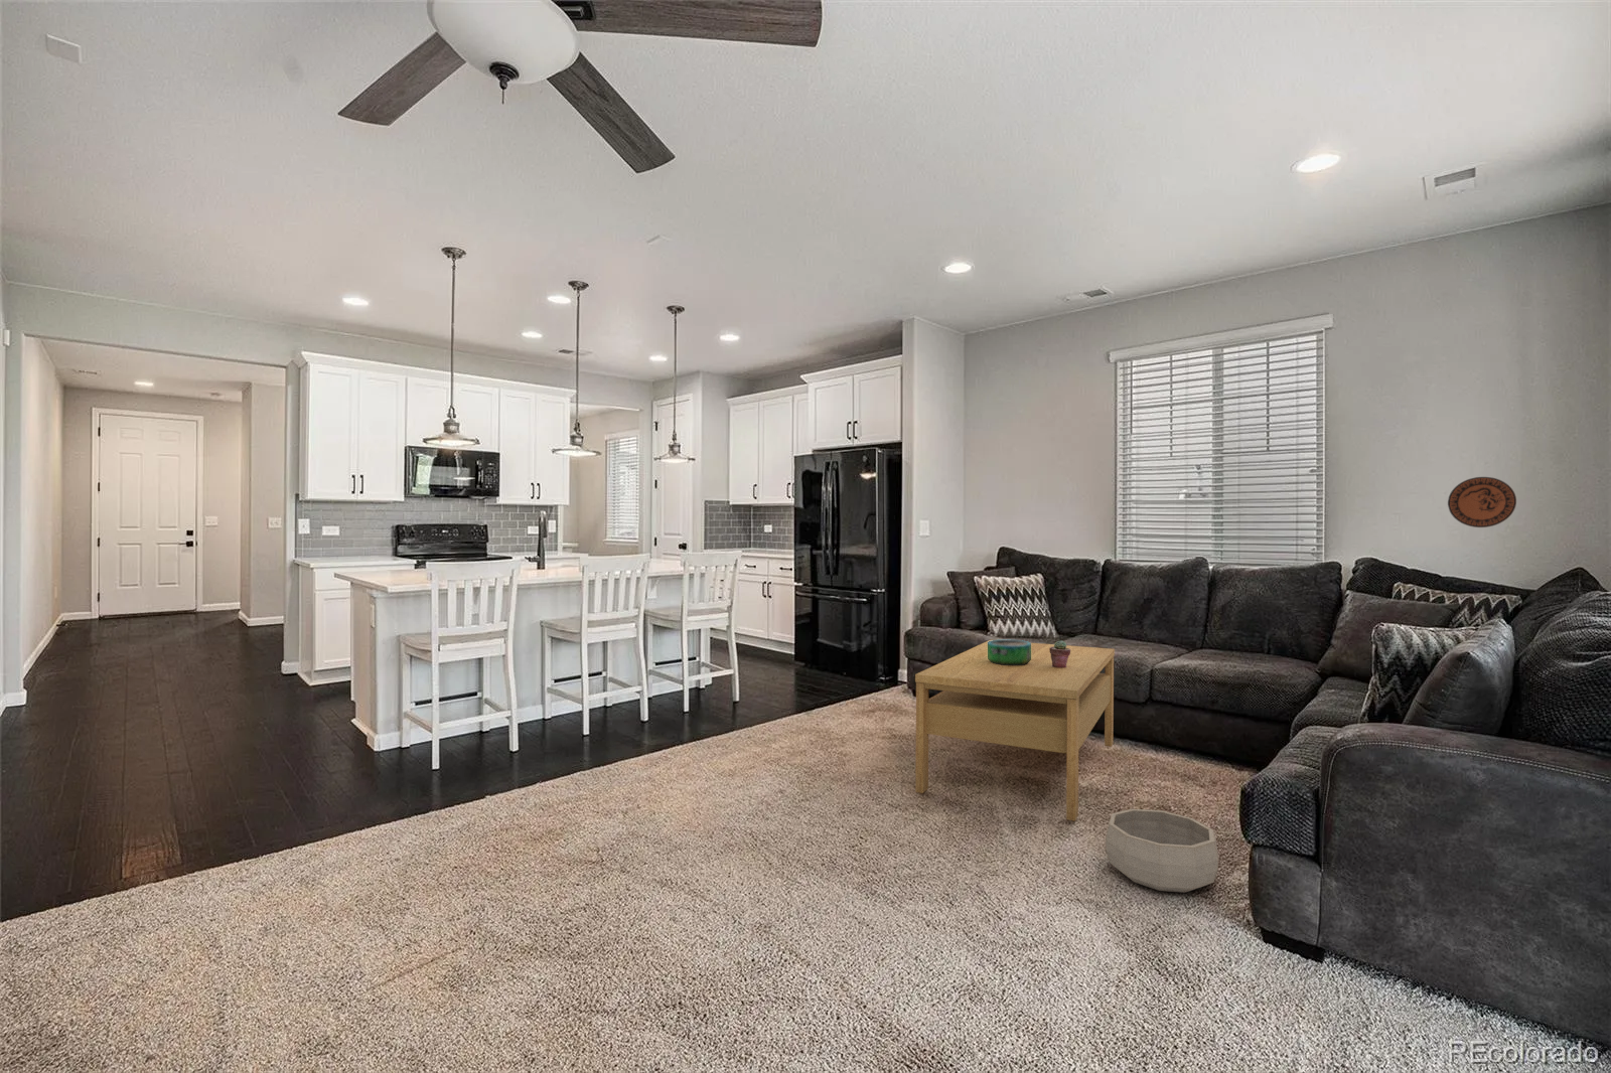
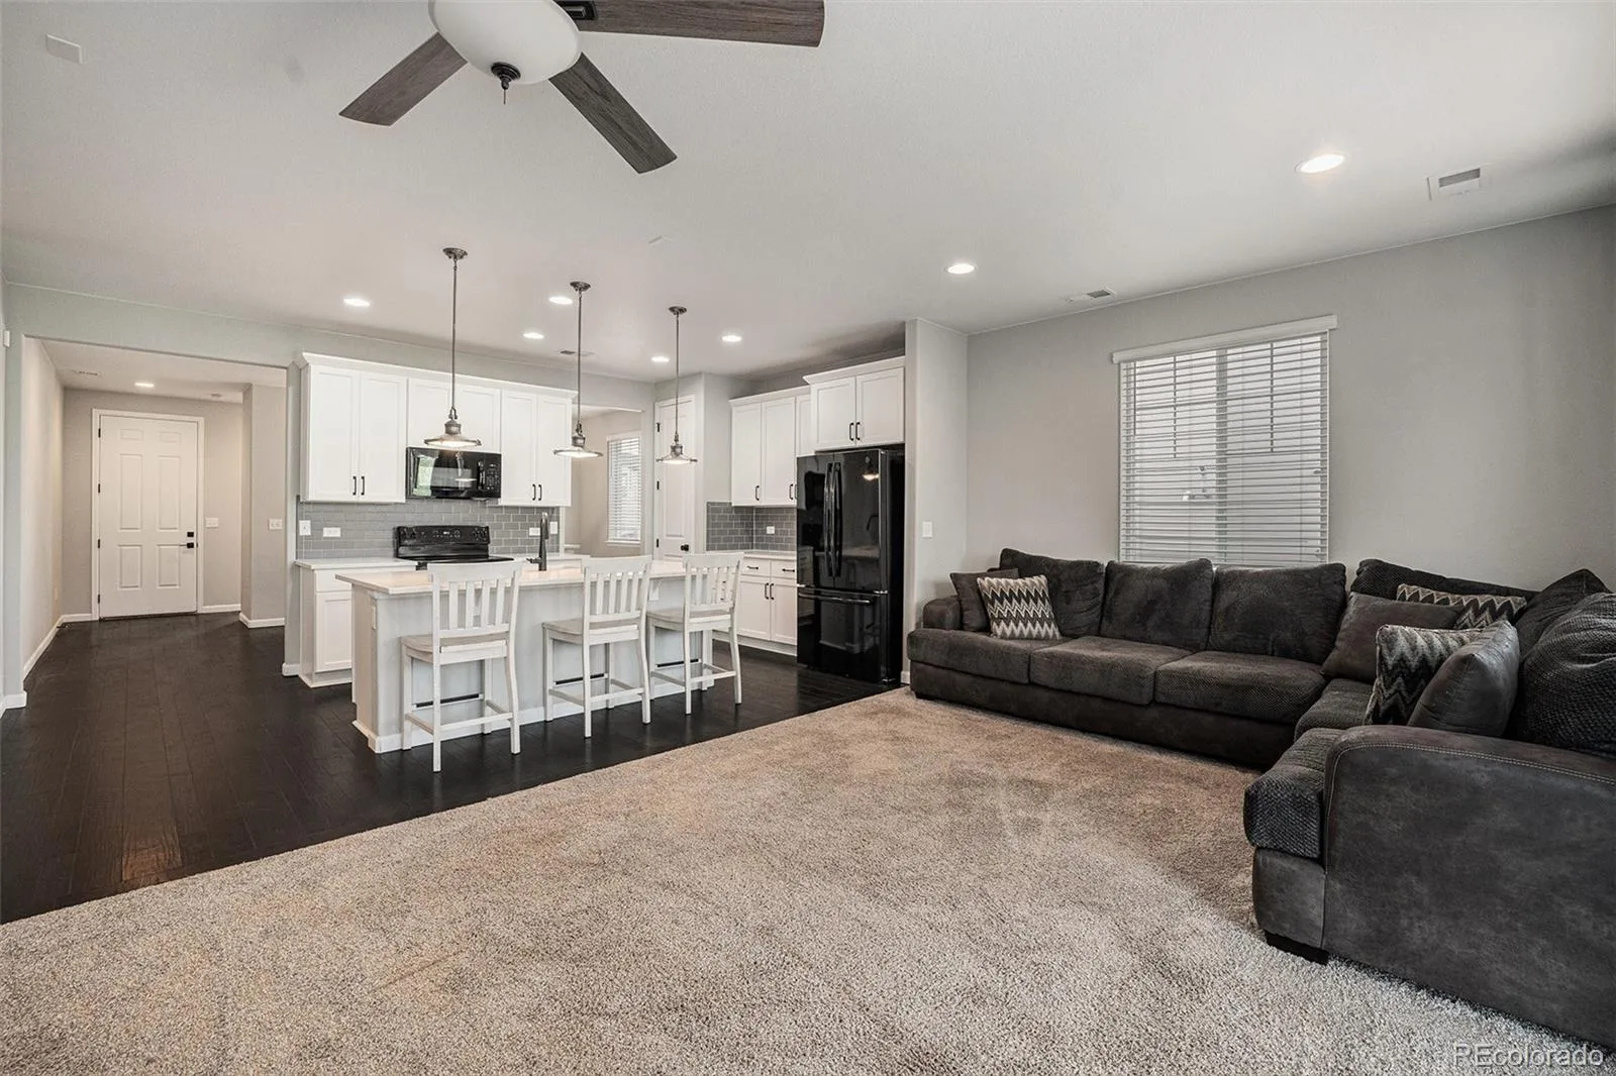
- decorative bowl [1104,808,1219,893]
- decorative plate [1447,477,1518,528]
- potted succulent [1049,639,1071,668]
- decorative bowl [988,639,1032,666]
- coffee table [914,639,1115,823]
